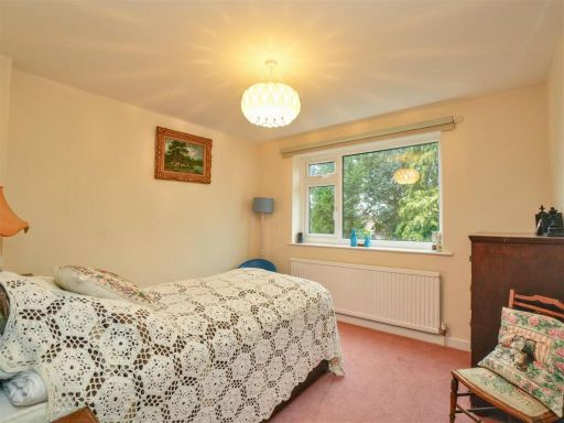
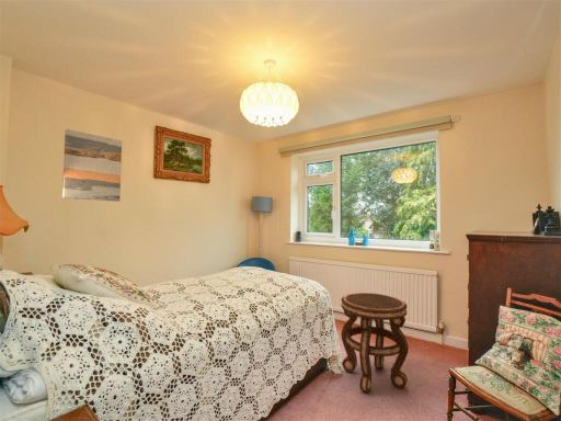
+ side table [340,292,410,394]
+ wall art [61,128,123,203]
